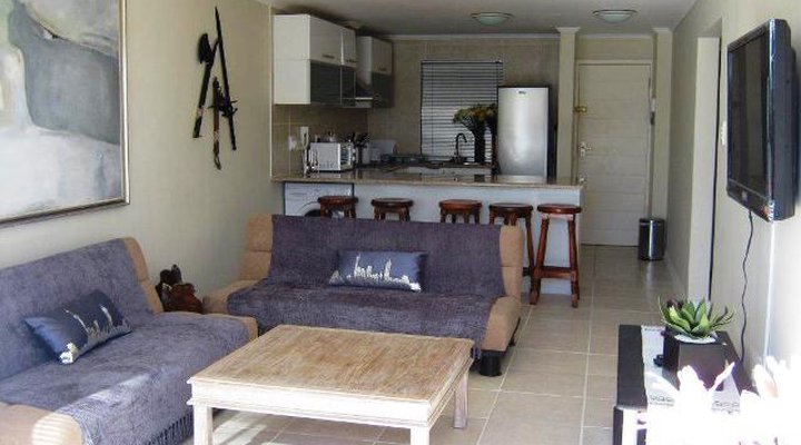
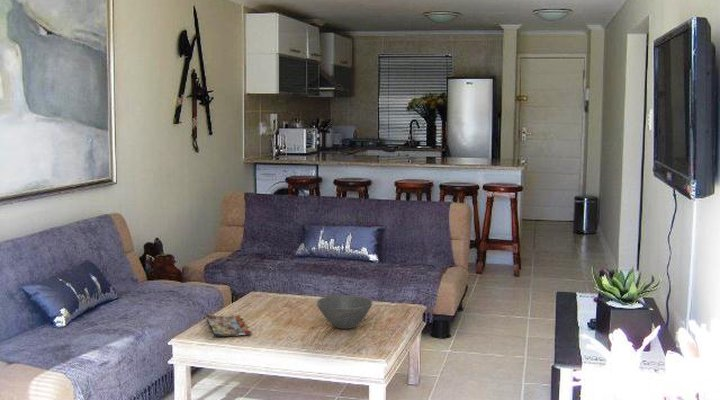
+ magazine [205,313,252,338]
+ bowl [315,294,374,330]
